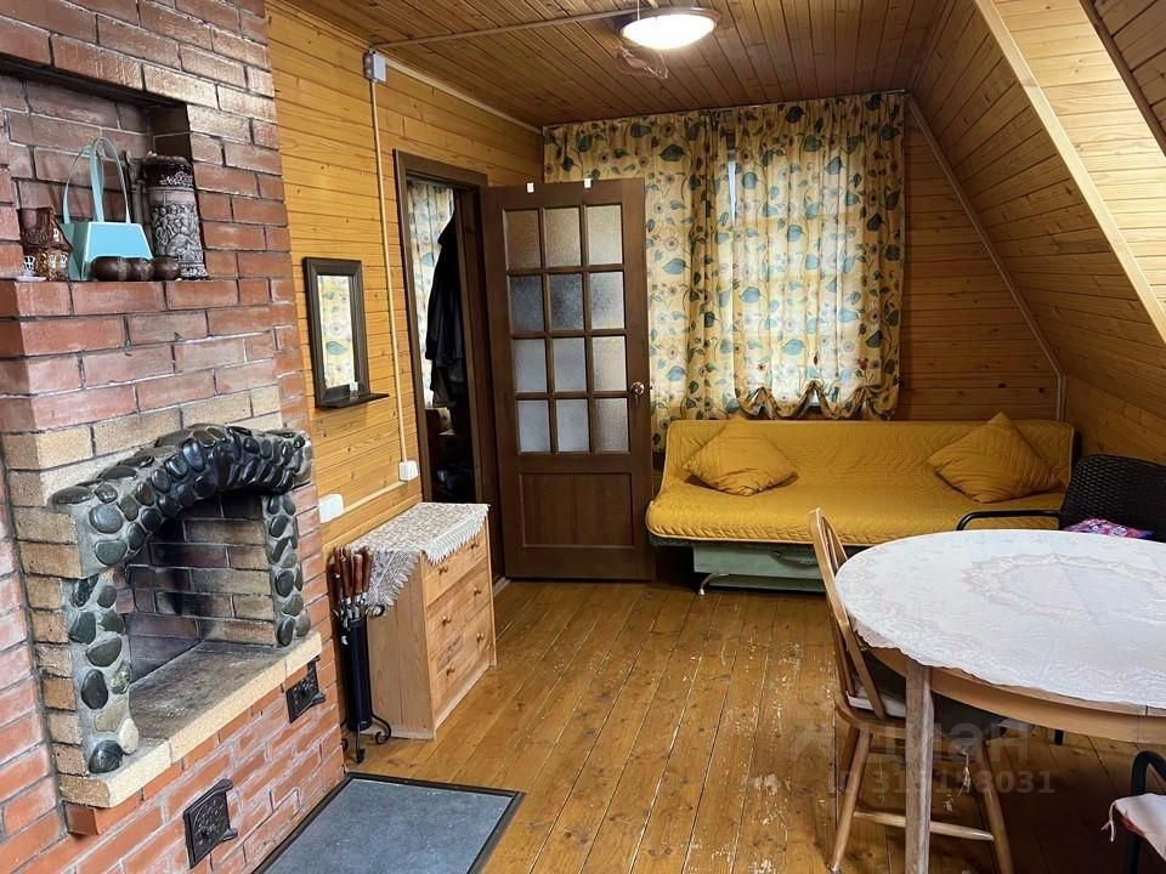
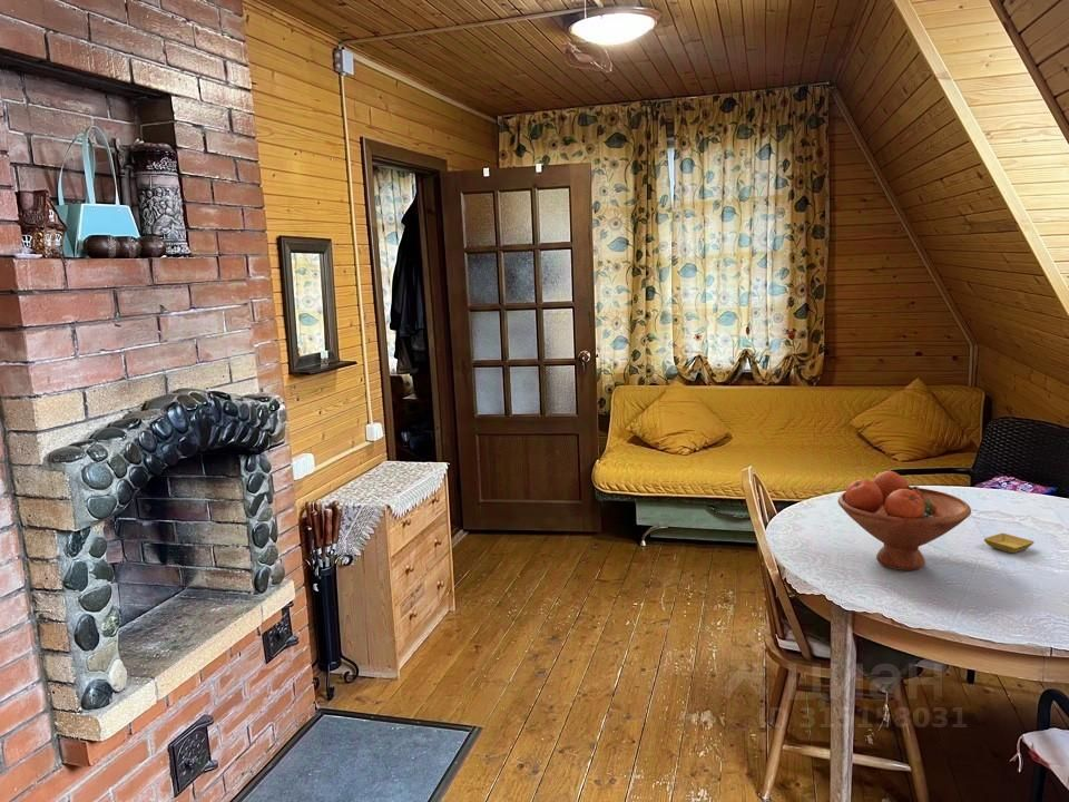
+ saucer [982,532,1036,554]
+ fruit bowl [836,470,972,571]
